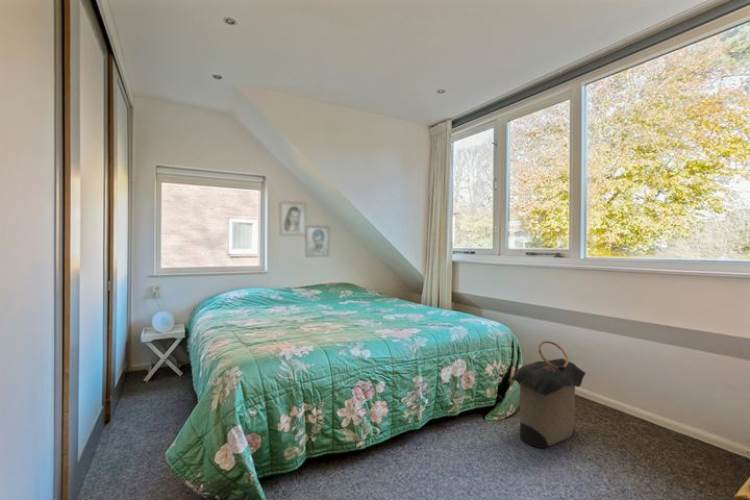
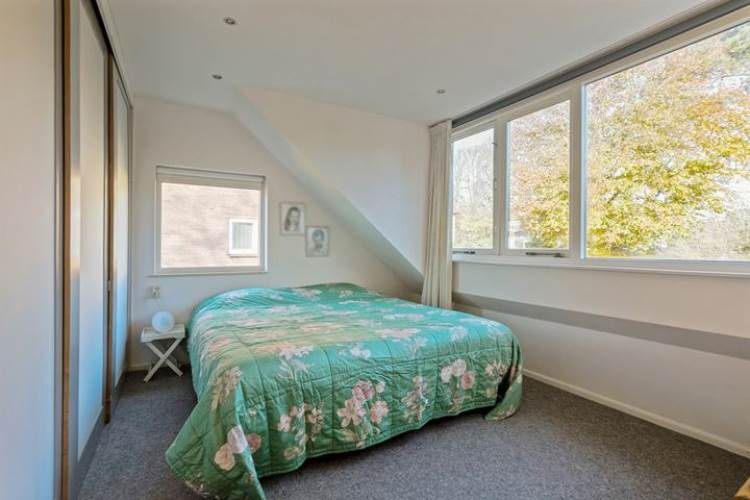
- laundry hamper [509,340,587,449]
